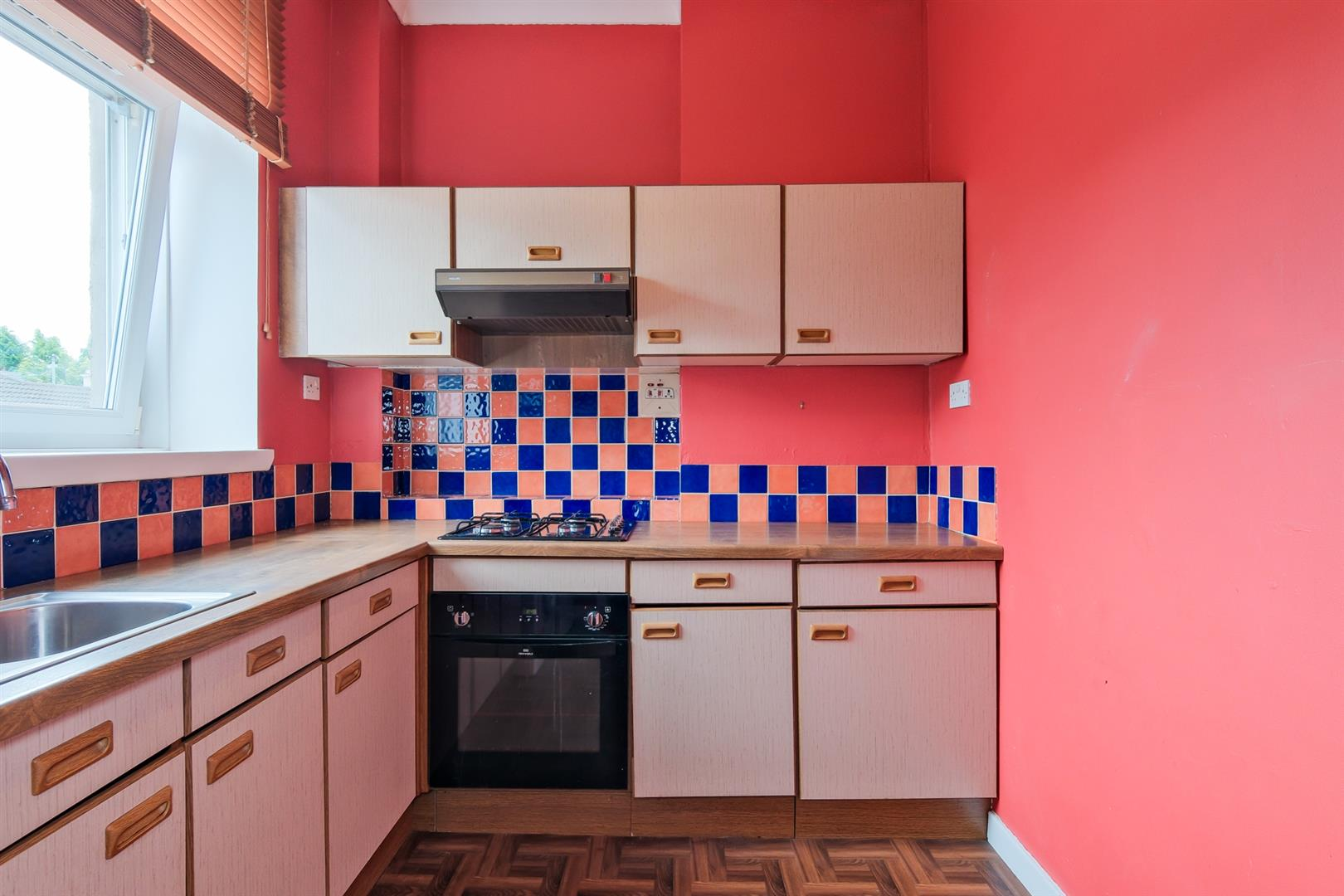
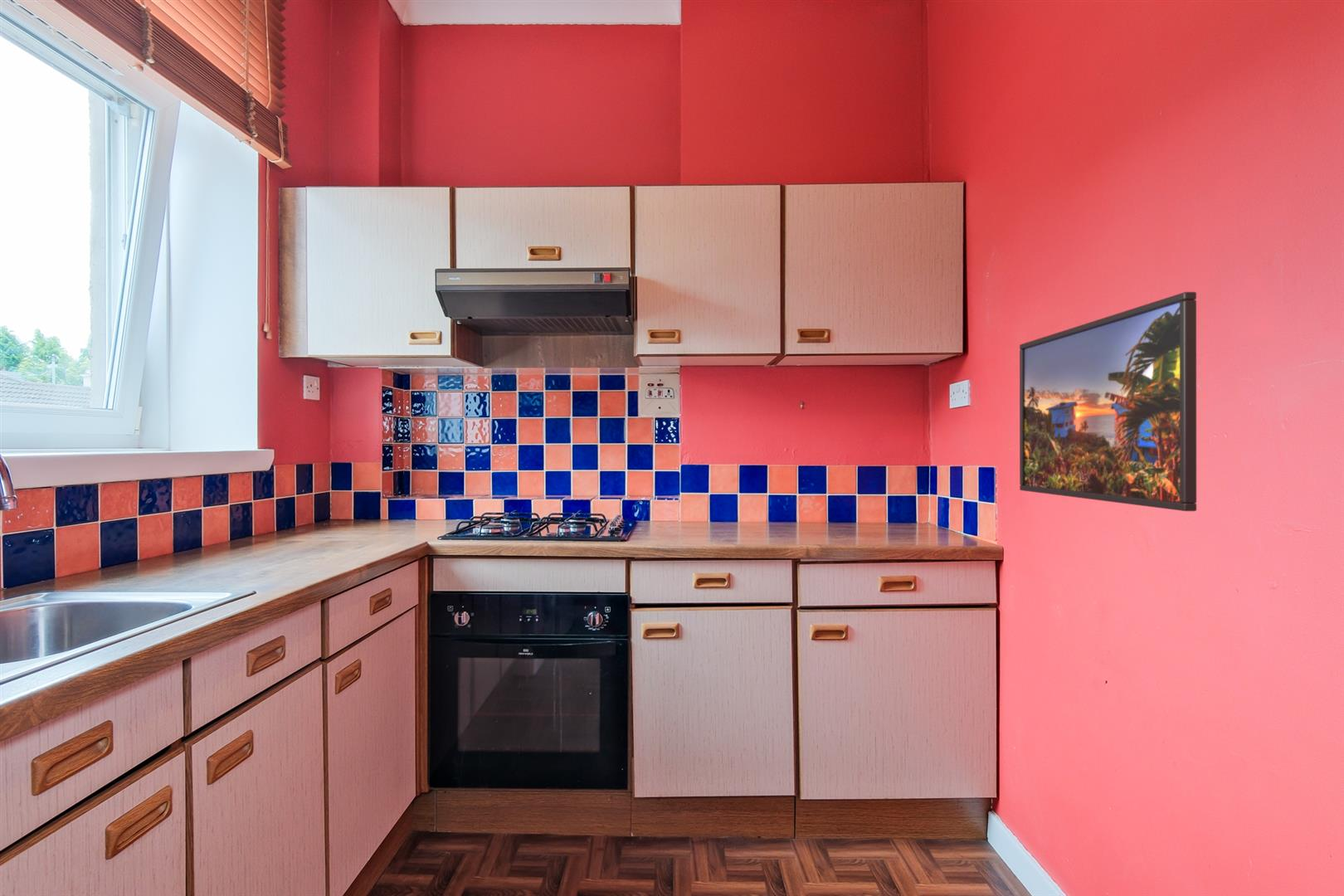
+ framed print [1019,291,1197,512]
